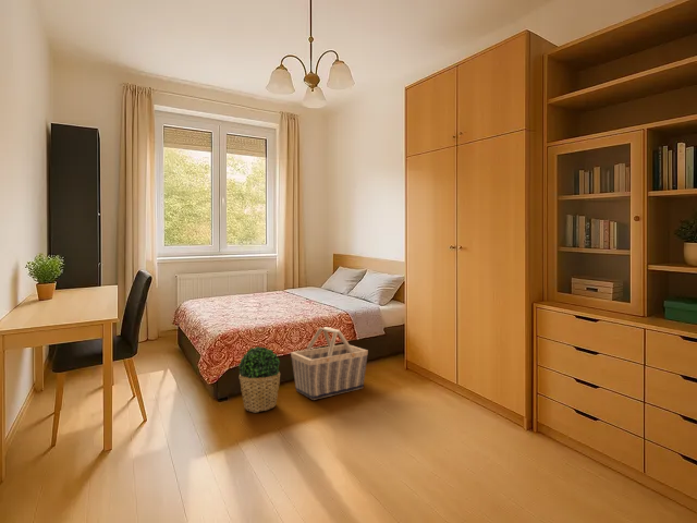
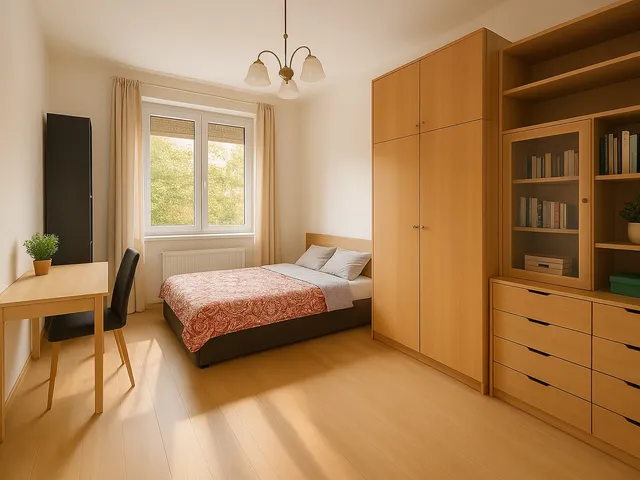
- potted plant [237,345,281,414]
- basket [290,326,369,401]
